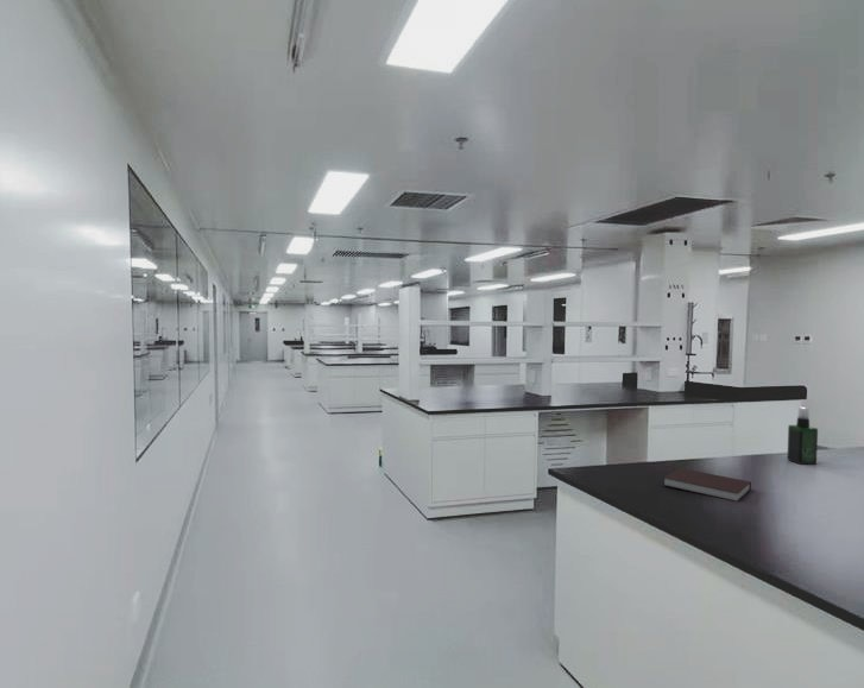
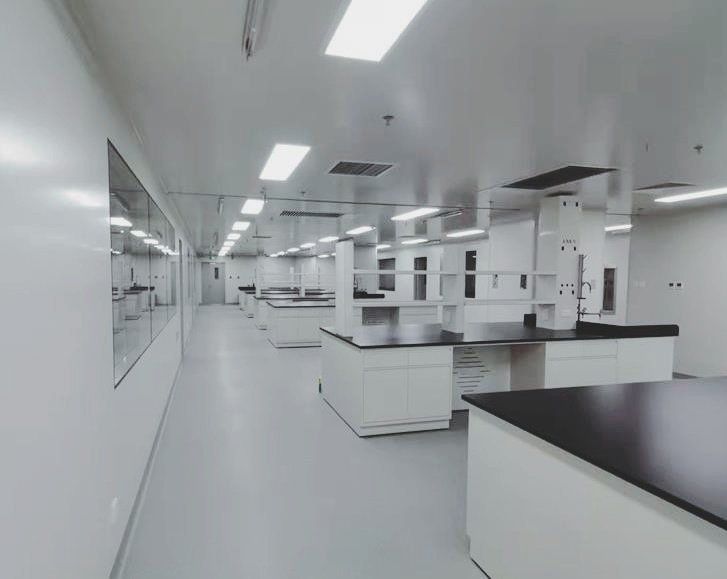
- spray bottle [786,406,819,466]
- notebook [662,467,752,503]
